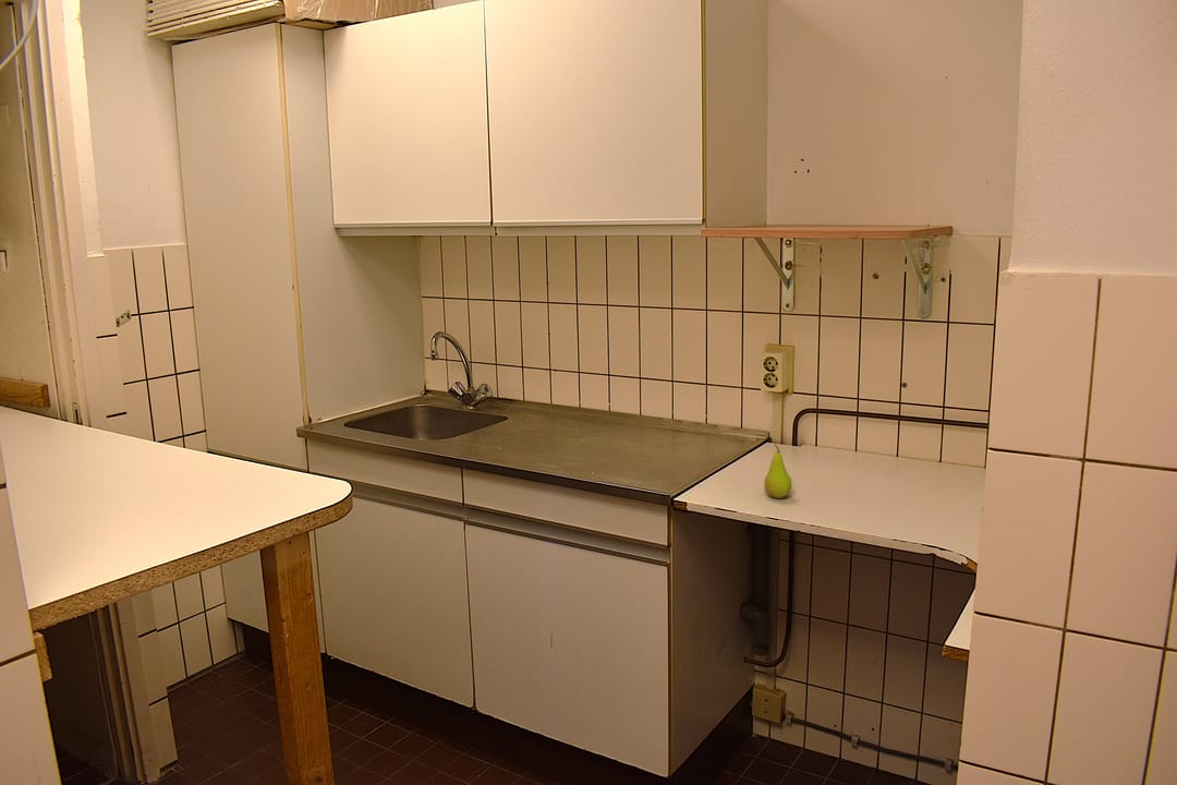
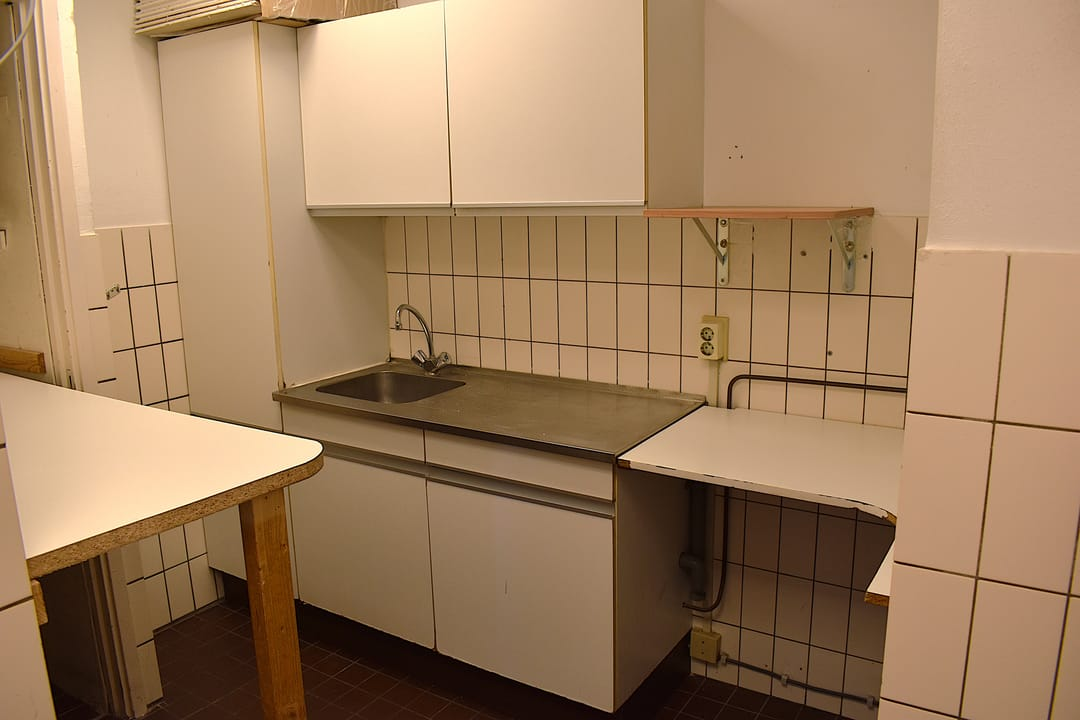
- fruit [763,443,793,499]
